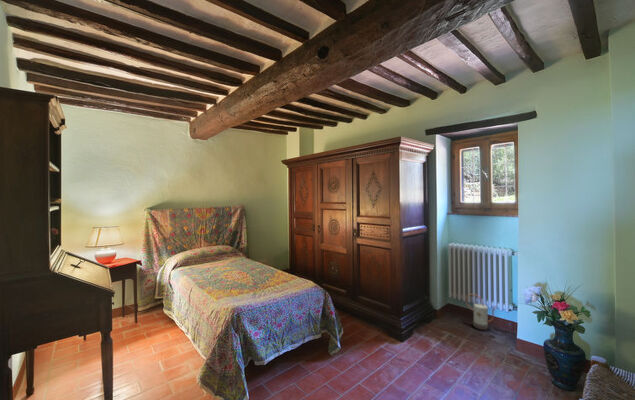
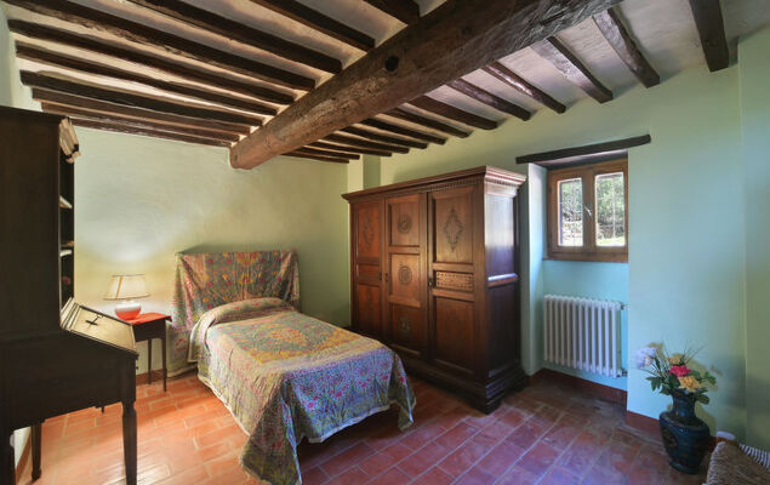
- watering can [464,293,498,331]
